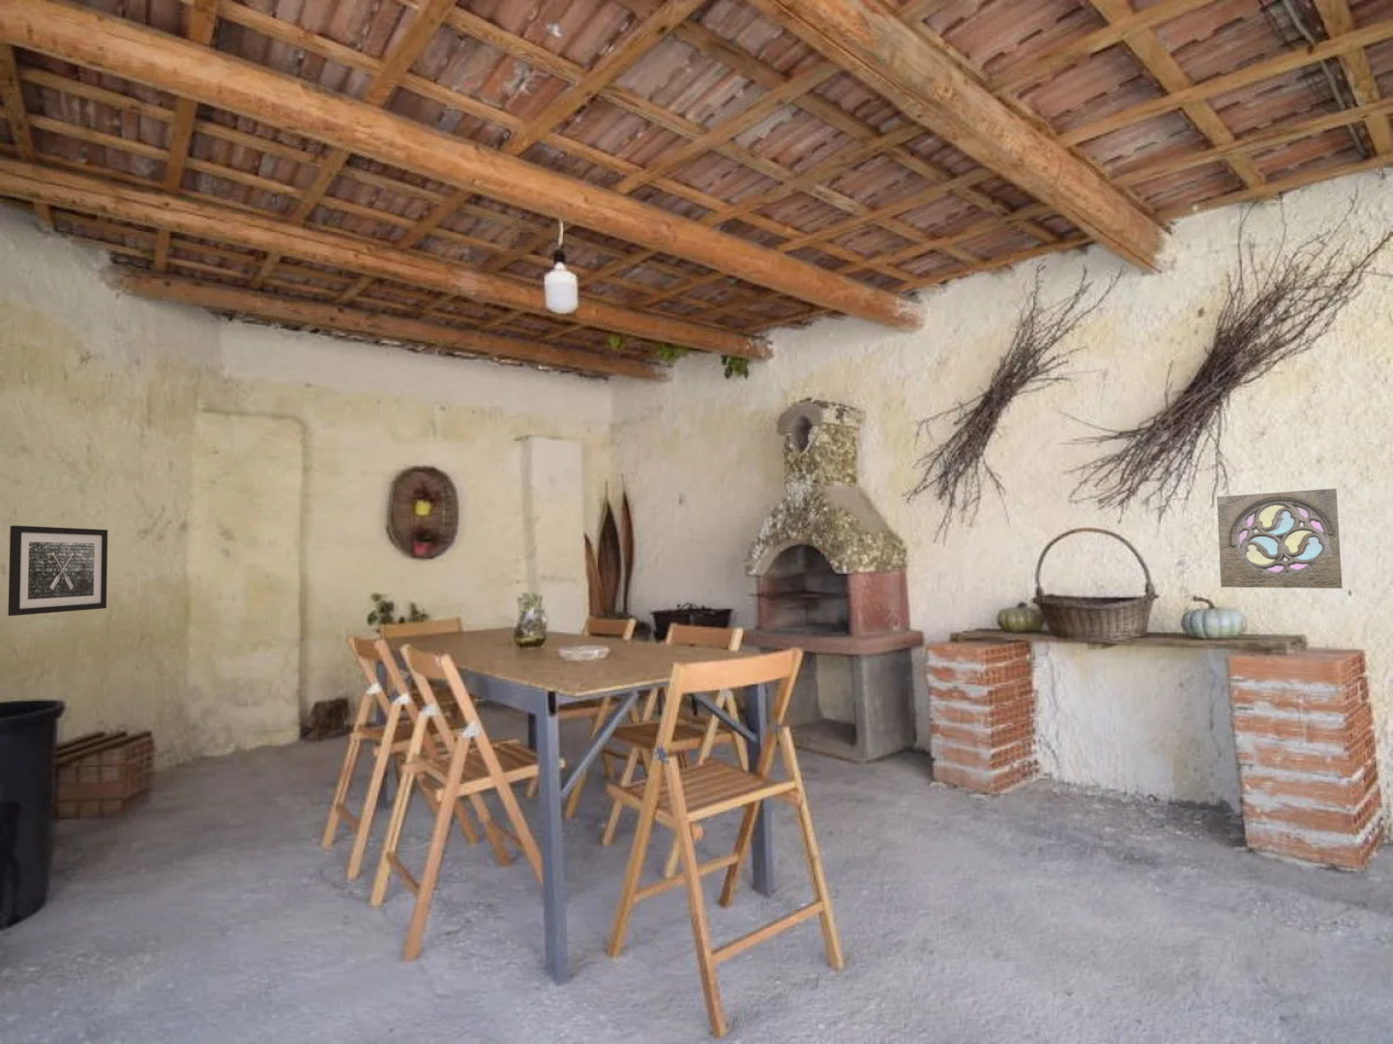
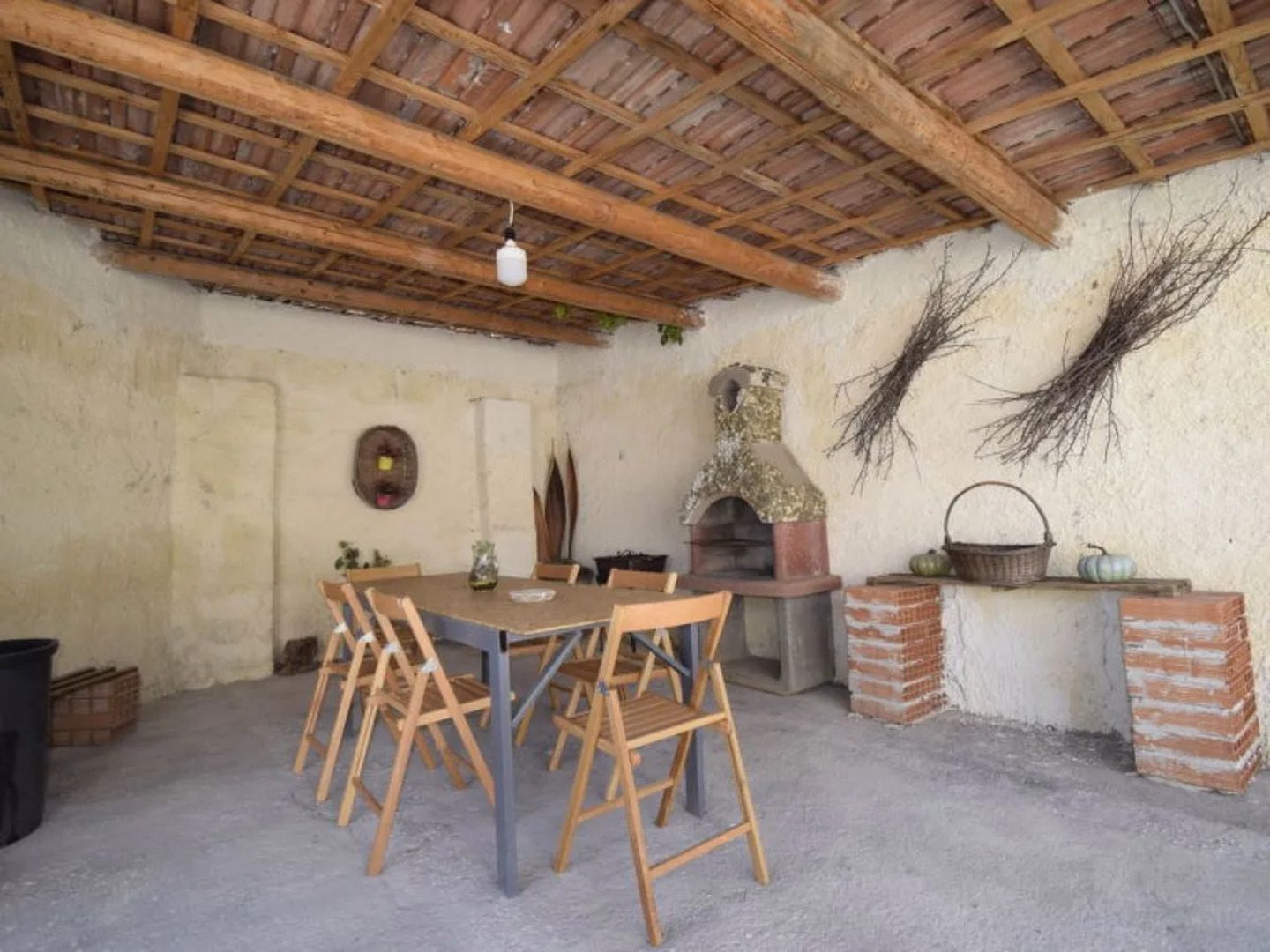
- wall ornament [1216,487,1344,590]
- wall art [7,525,109,616]
